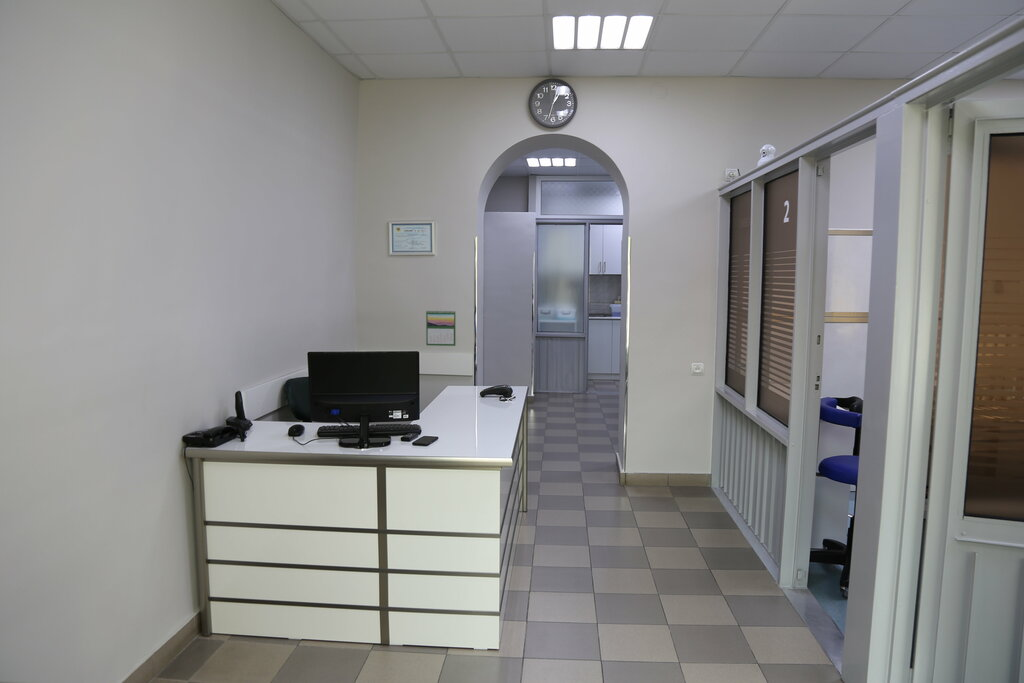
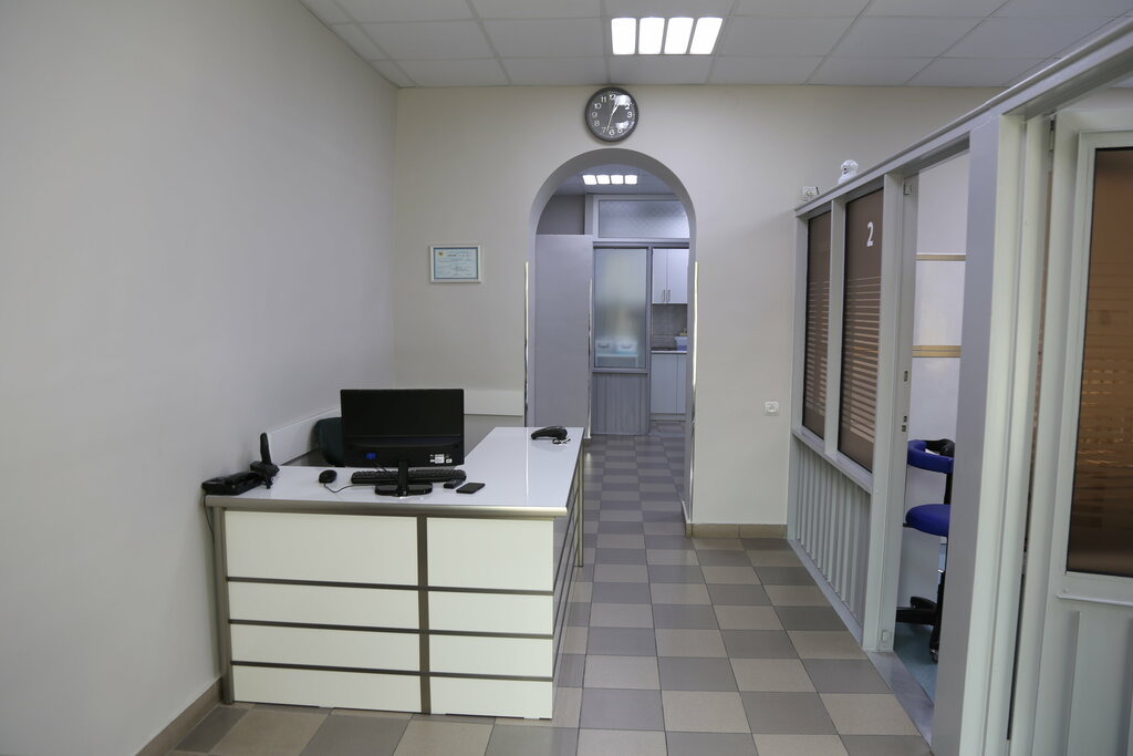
- calendar [425,309,457,347]
